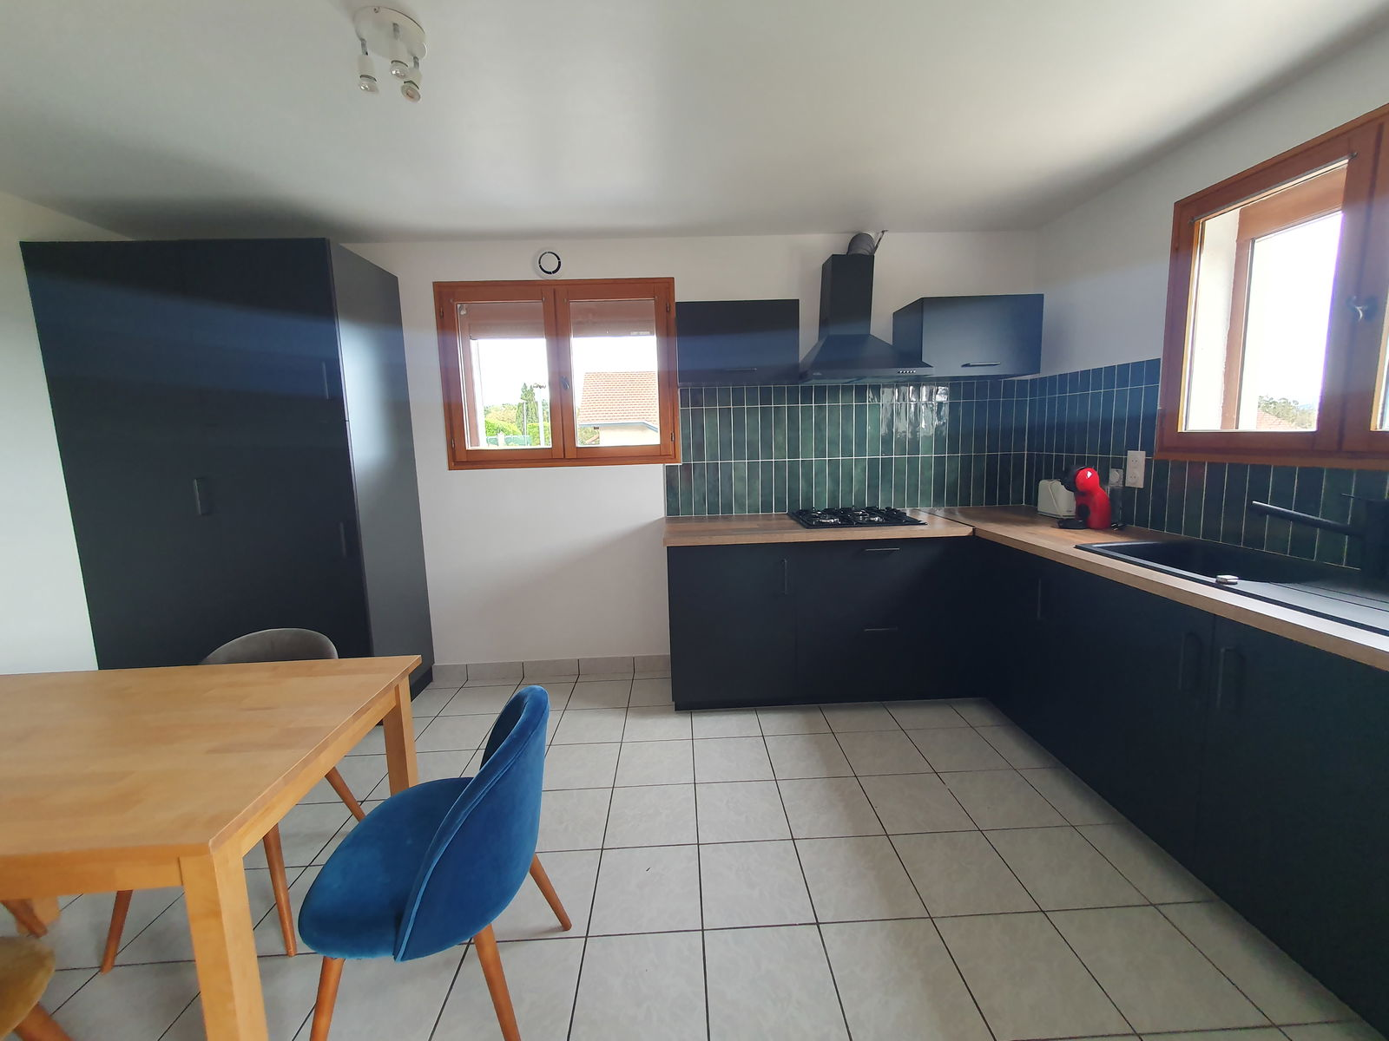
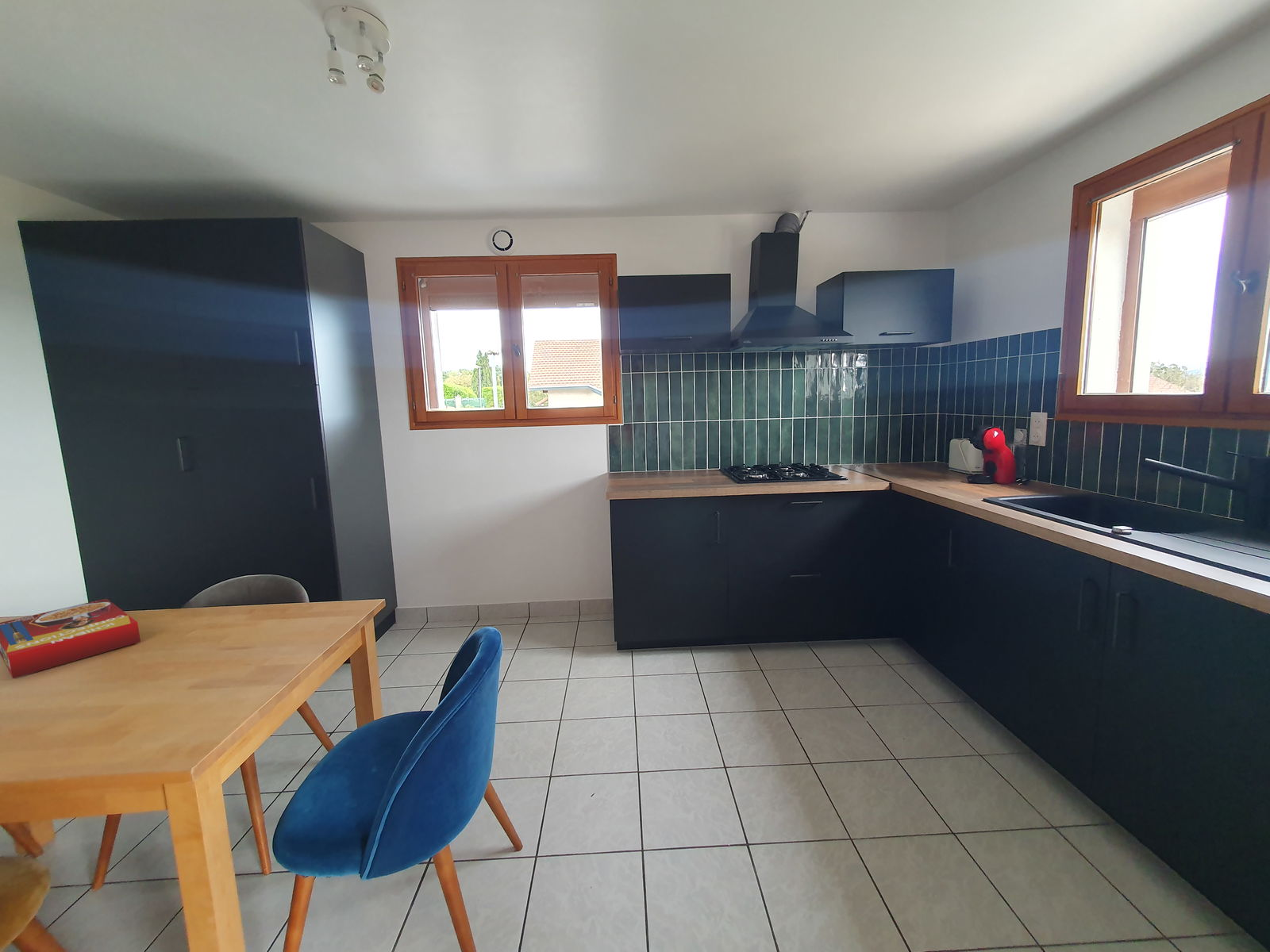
+ cereal box [0,598,141,679]
